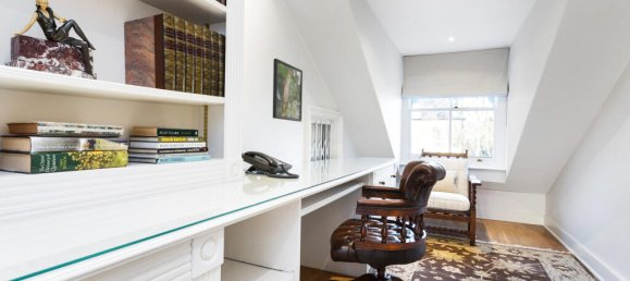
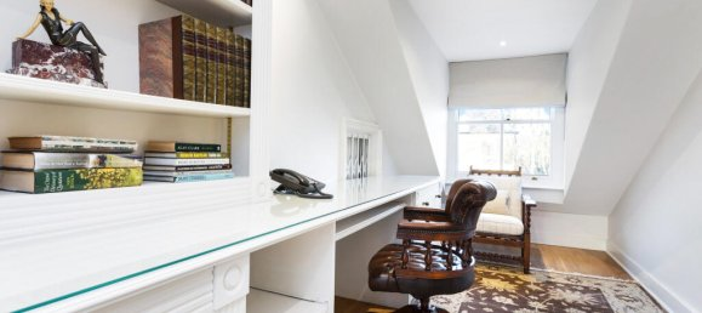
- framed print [272,58,304,123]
